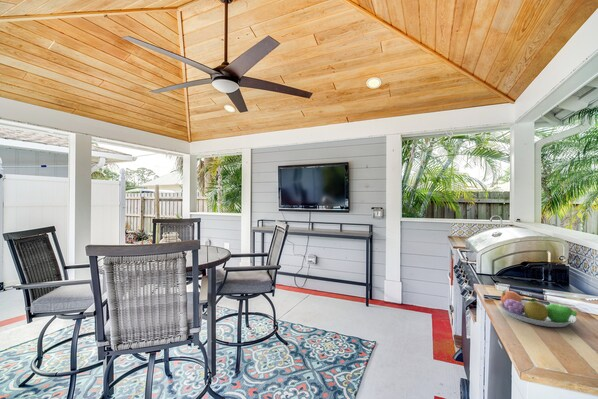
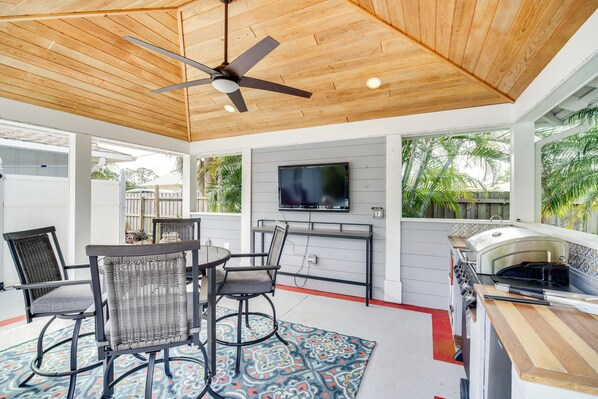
- fruit bowl [497,289,578,328]
